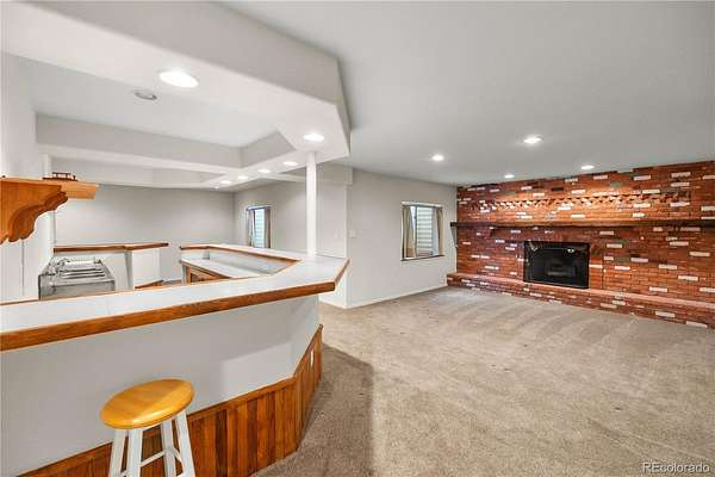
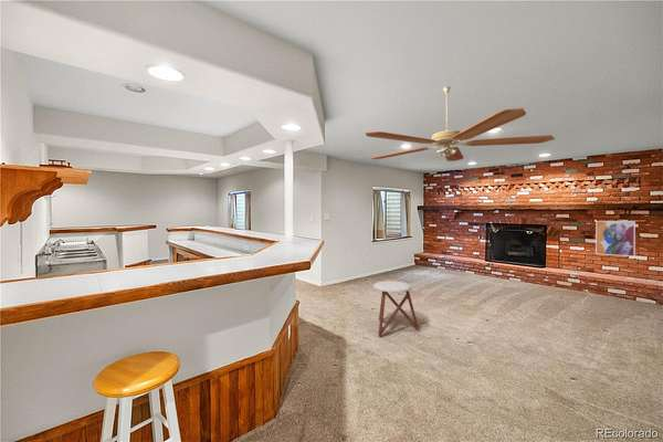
+ ceiling fan [365,86,556,162]
+ stool [372,280,420,337]
+ wall art [594,220,636,257]
